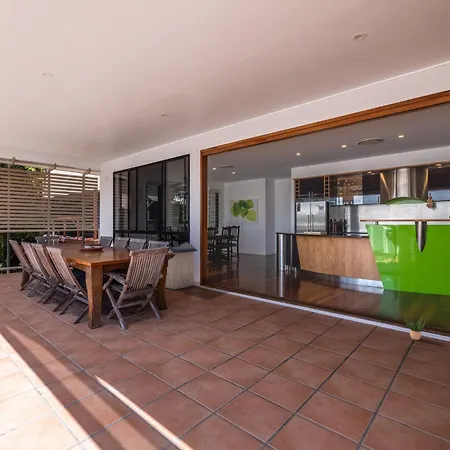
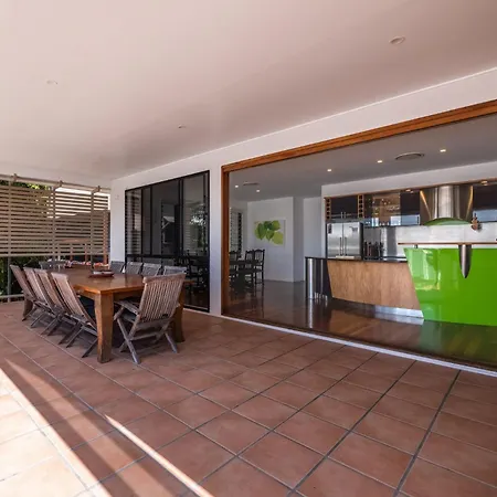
- potted plant [403,310,427,341]
- trash can [164,241,198,290]
